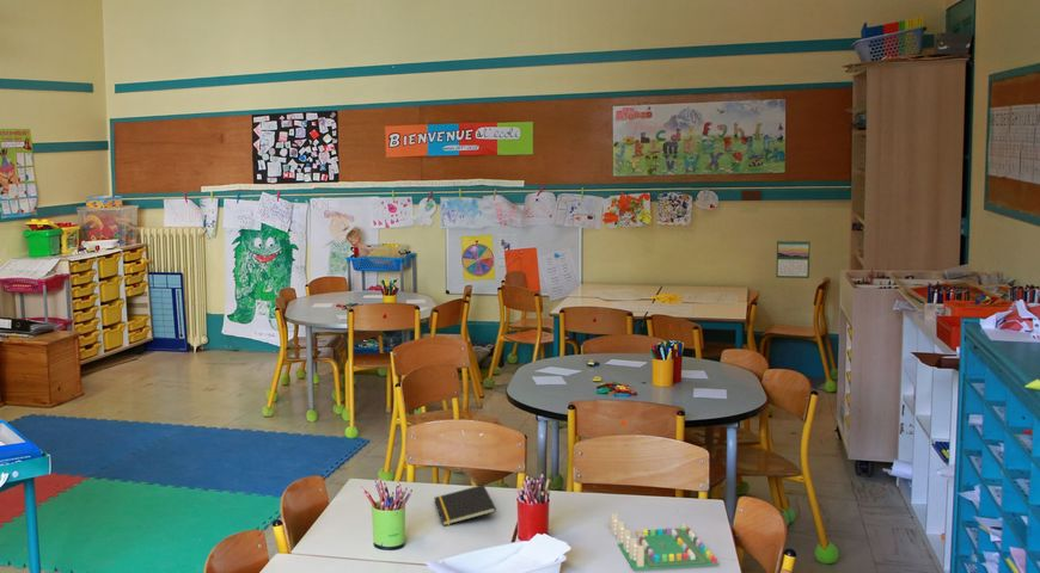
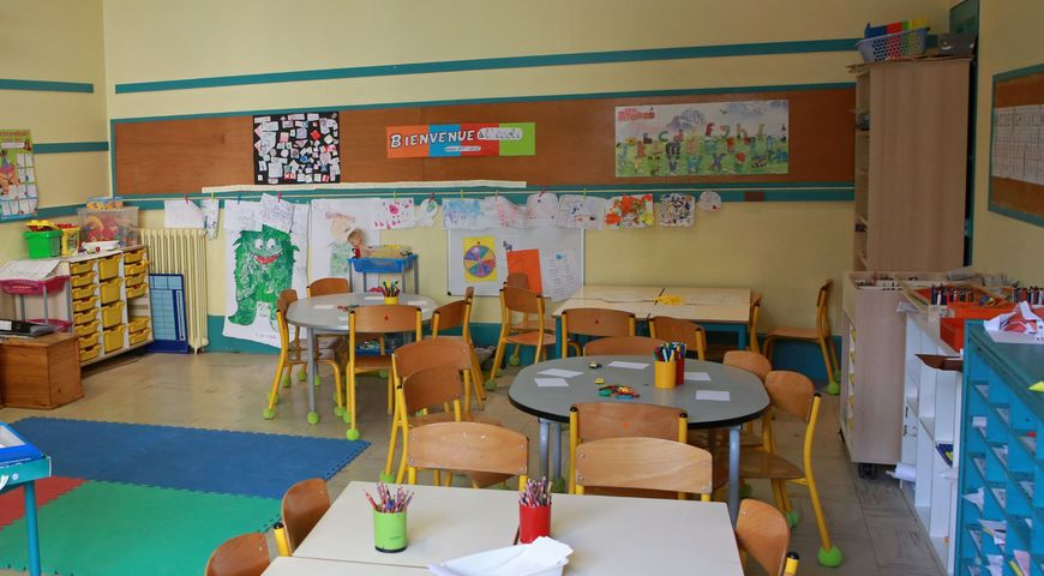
- calendar [775,238,812,279]
- board game [610,512,721,572]
- notepad [433,483,497,526]
